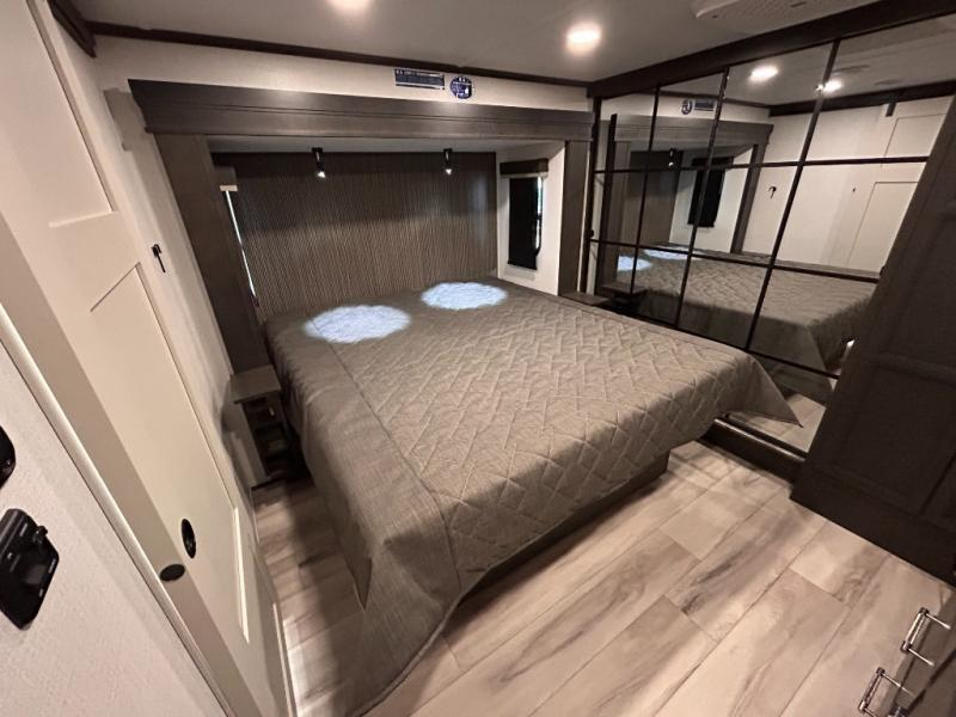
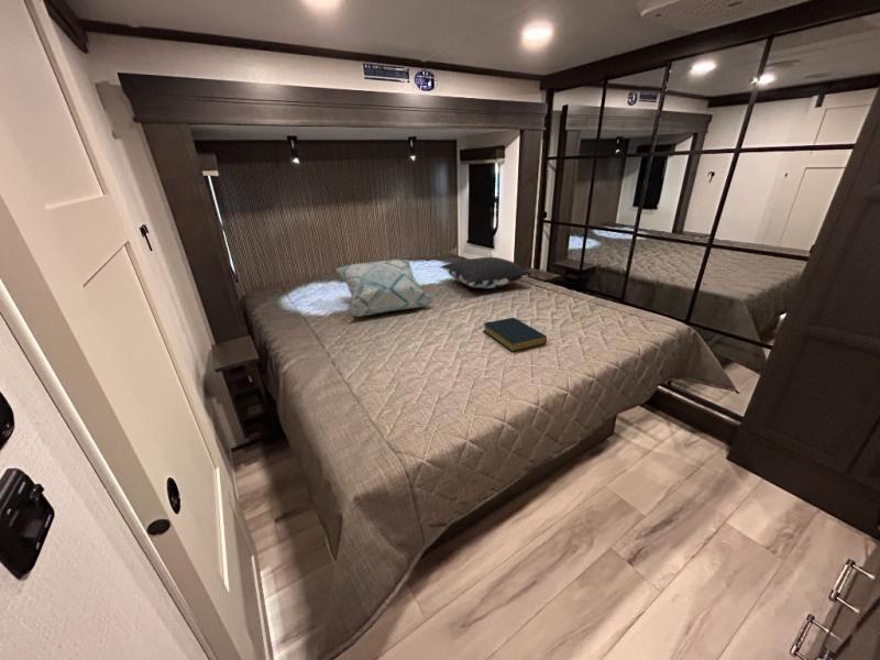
+ hardback book [482,317,548,353]
+ pillow [440,256,532,289]
+ decorative pillow [334,258,436,318]
